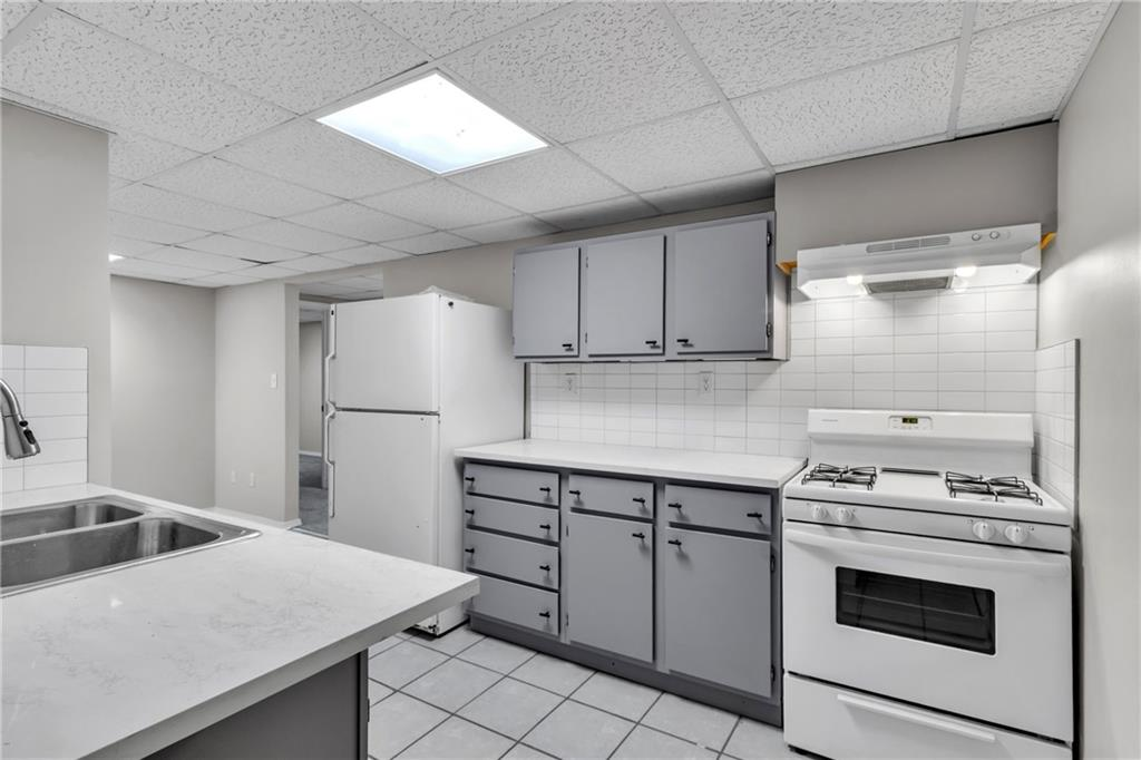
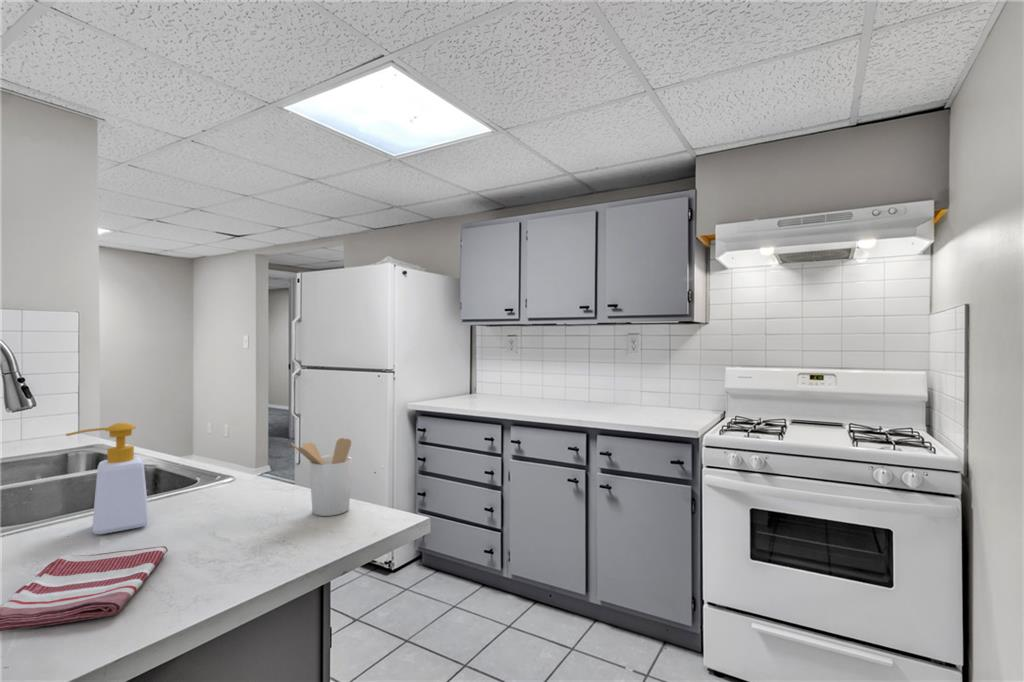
+ utensil holder [290,437,353,517]
+ dish towel [0,545,169,632]
+ soap bottle [64,422,150,535]
